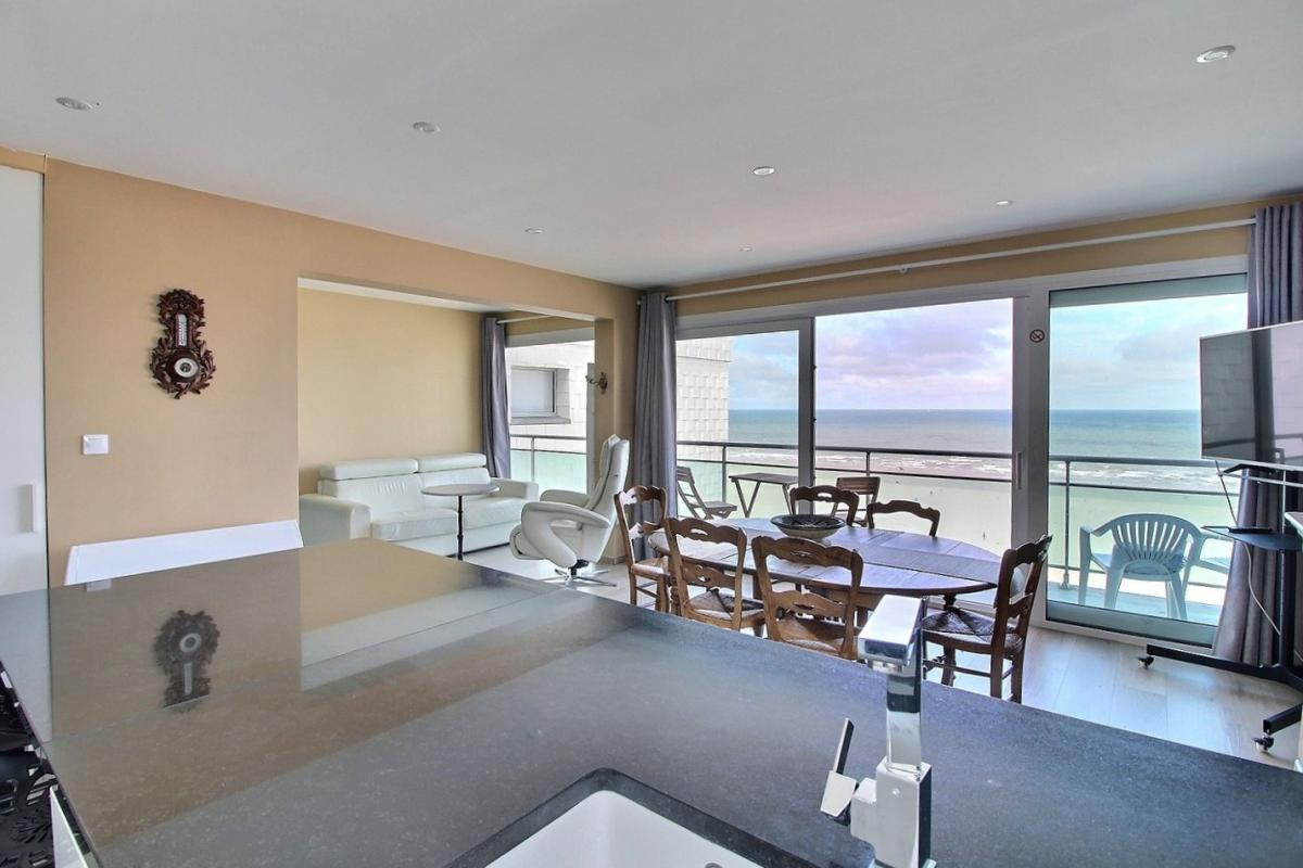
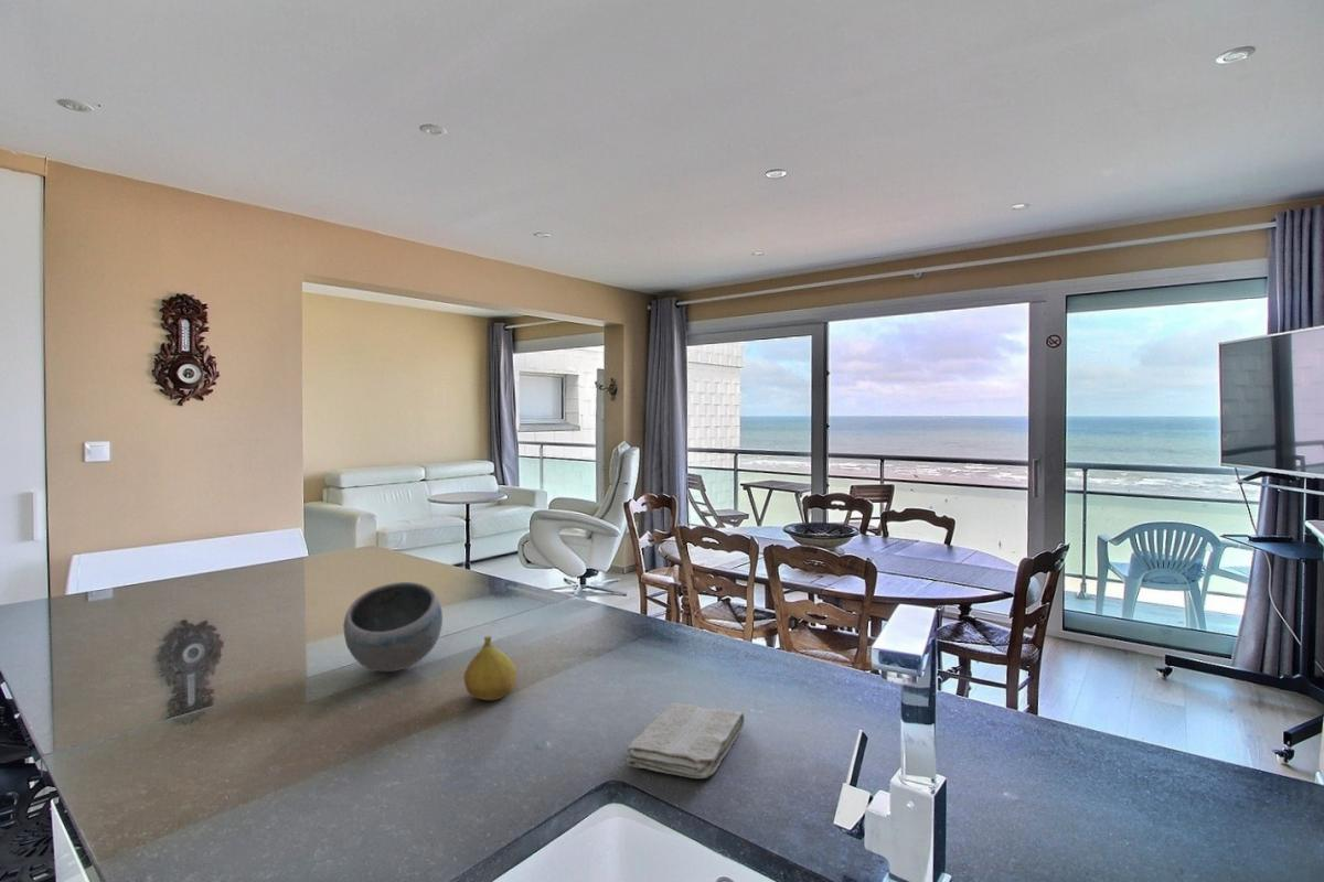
+ washcloth [626,702,745,779]
+ fruit [462,635,517,701]
+ bowl [342,581,444,673]
